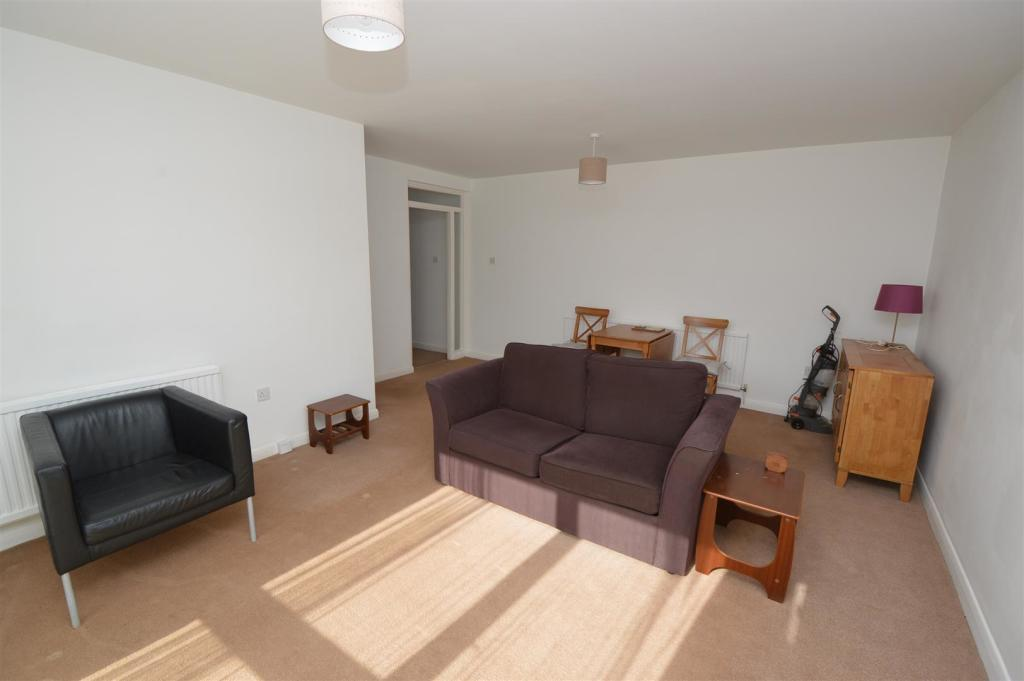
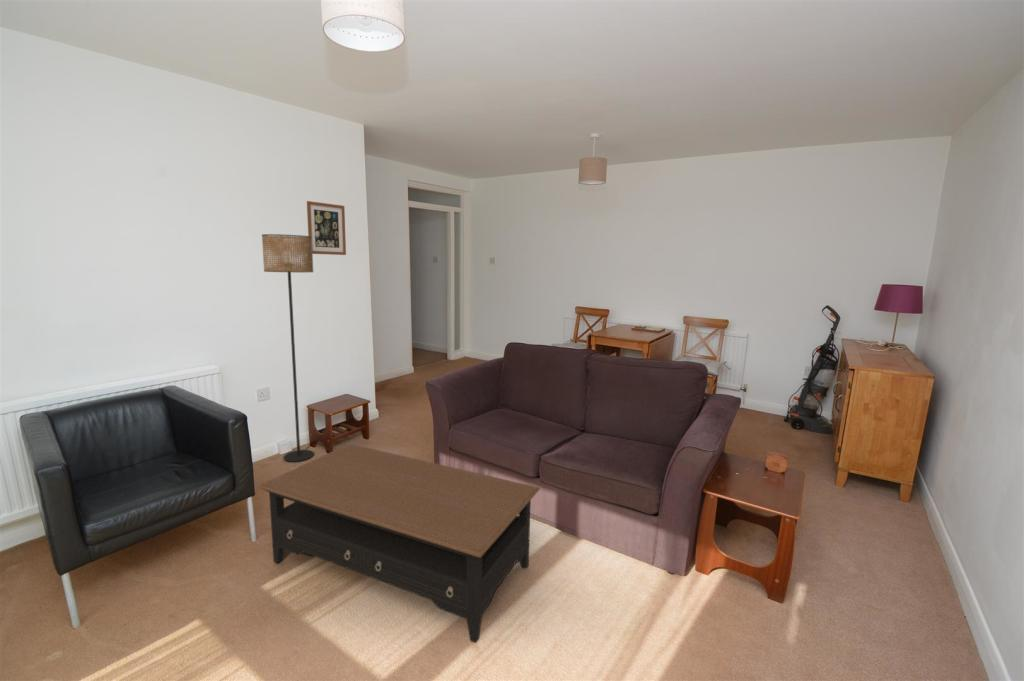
+ coffee table [257,443,541,644]
+ floor lamp [261,233,315,463]
+ wall art [306,200,347,256]
